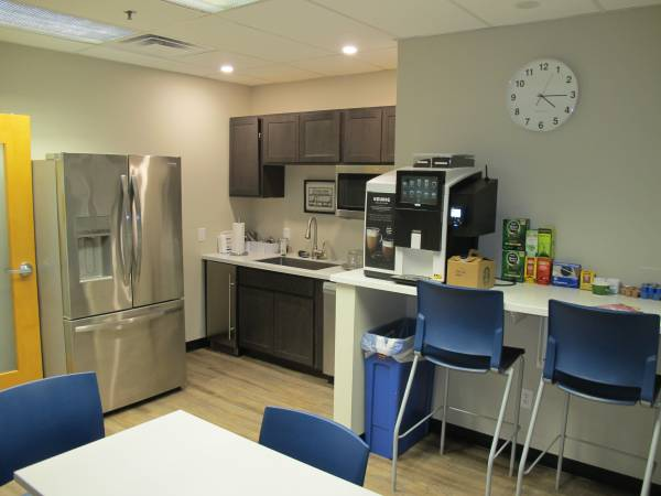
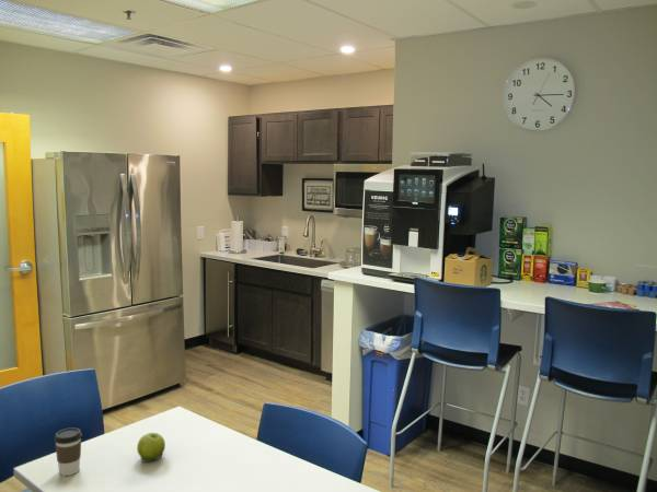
+ fruit [136,432,166,464]
+ coffee cup [54,426,83,477]
